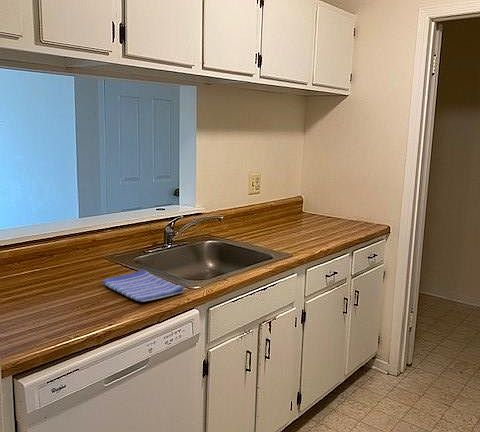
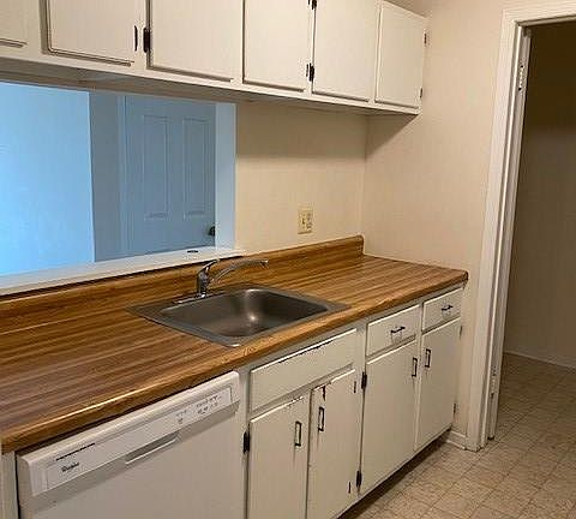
- dish towel [101,269,185,303]
